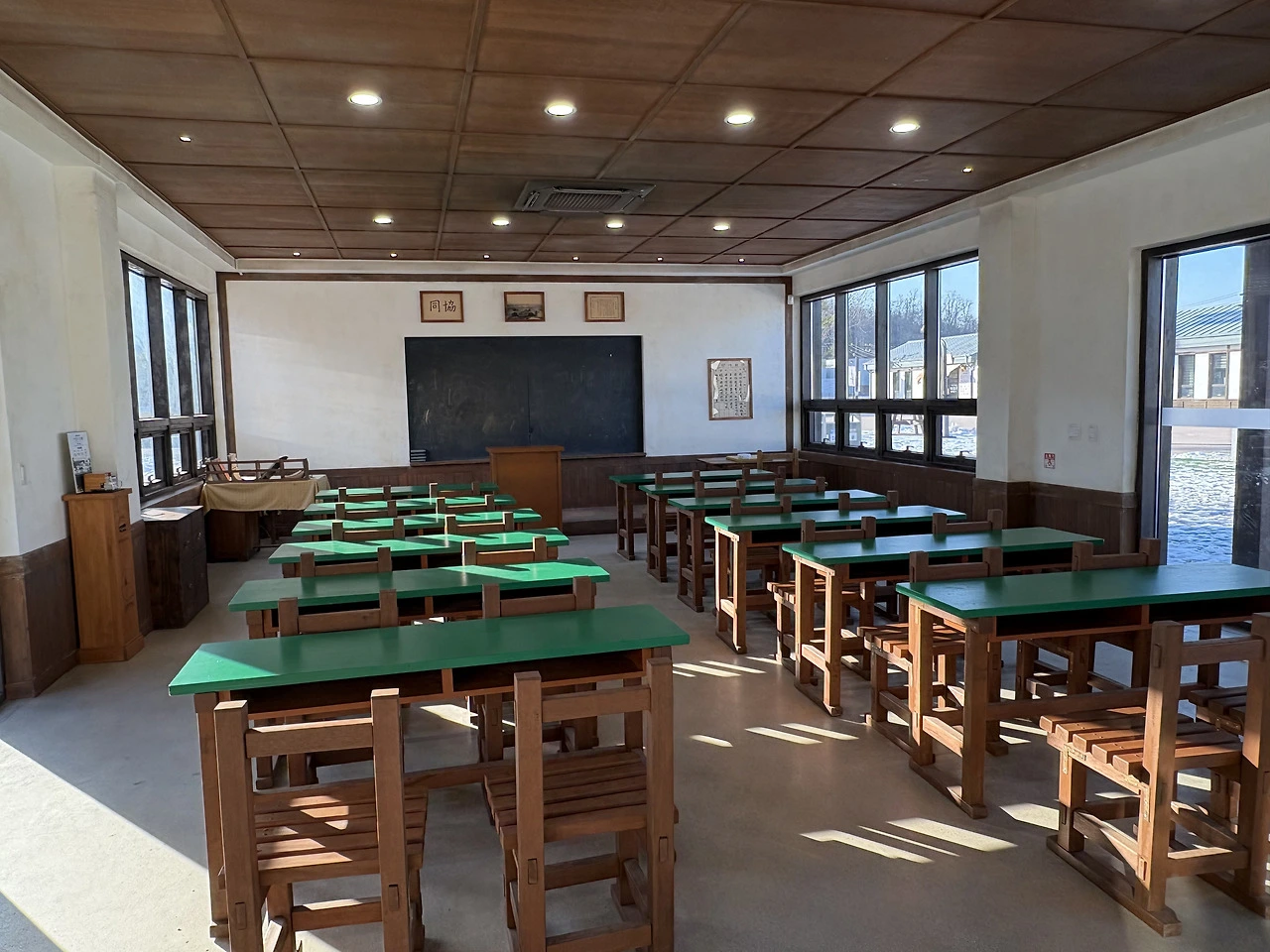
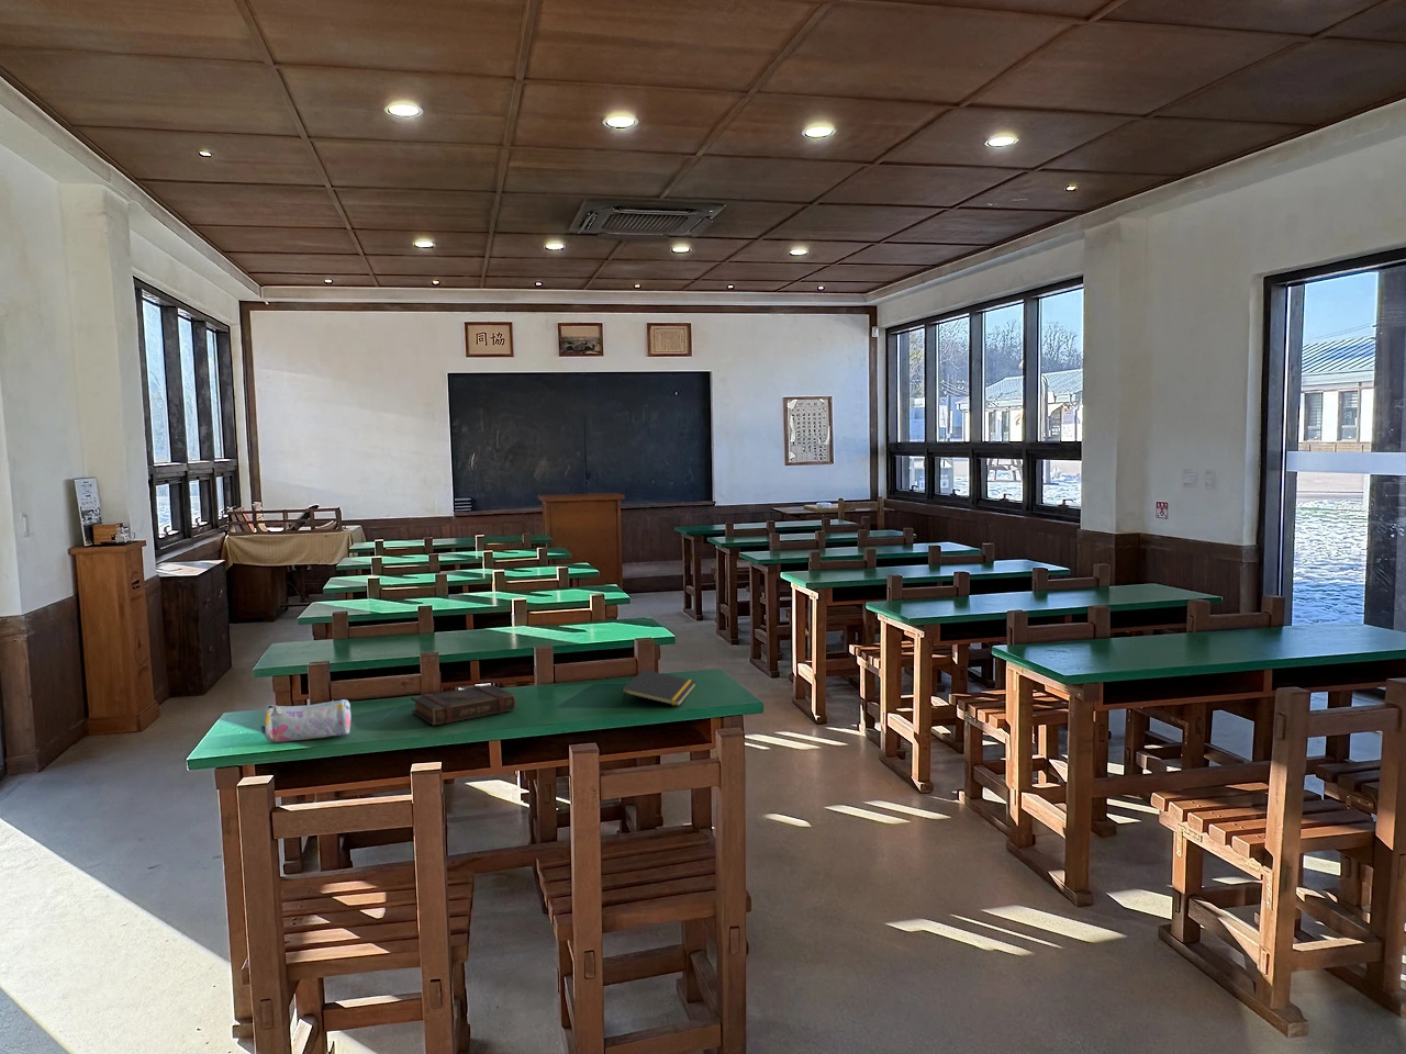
+ notepad [621,669,697,707]
+ book [410,683,517,725]
+ pencil case [260,699,352,743]
